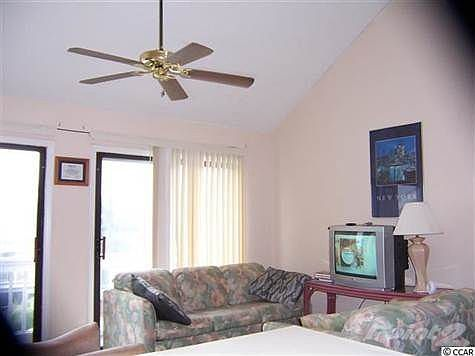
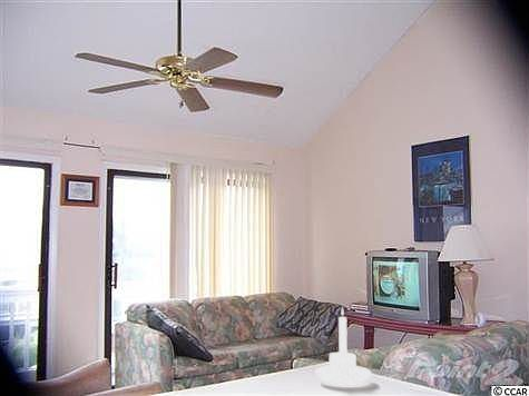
+ candle holder [315,306,373,386]
